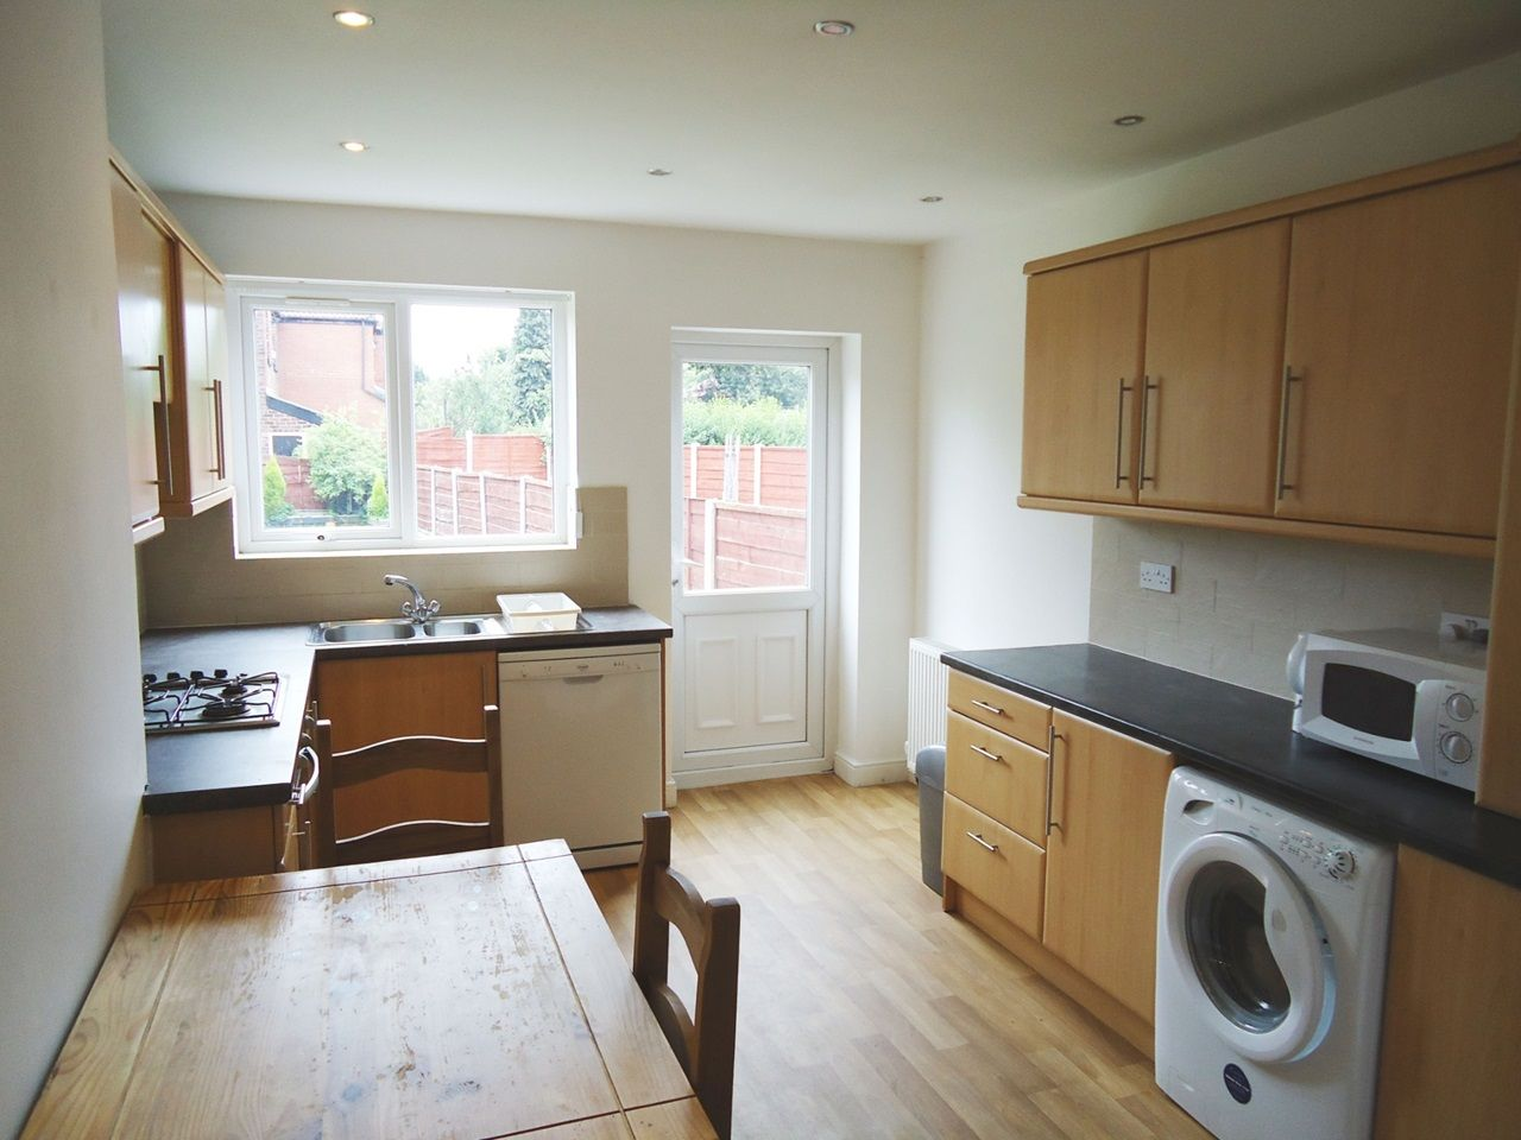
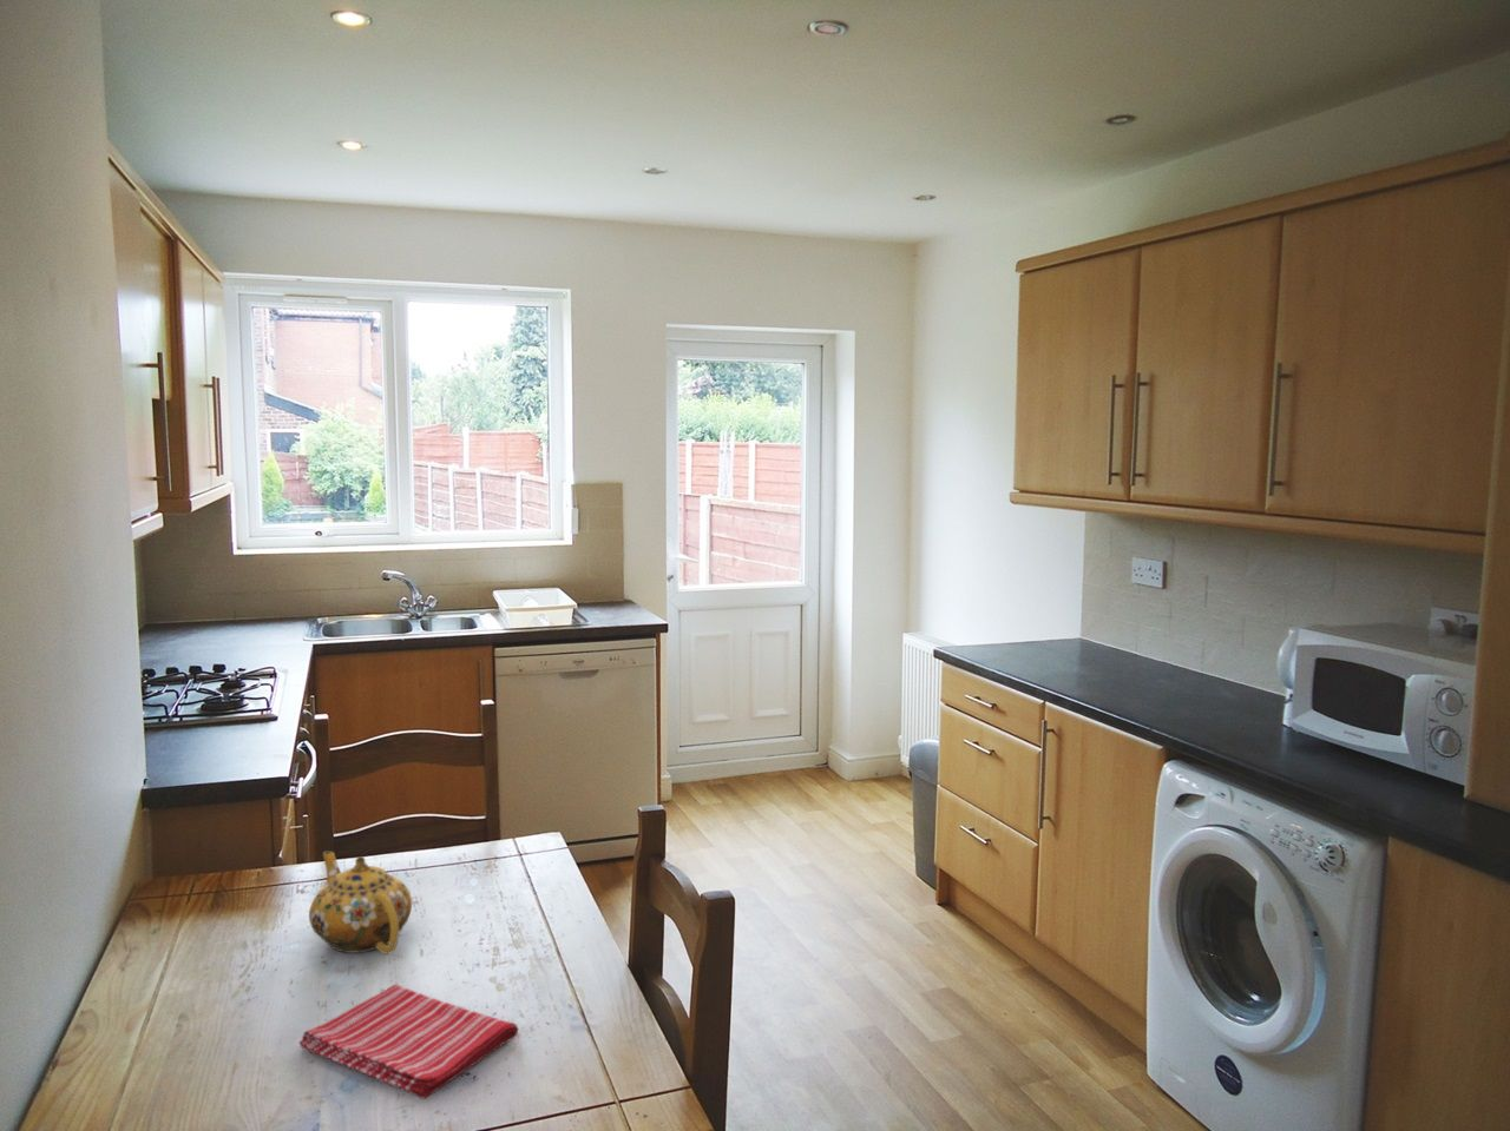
+ teapot [308,851,413,954]
+ dish towel [297,984,520,1100]
